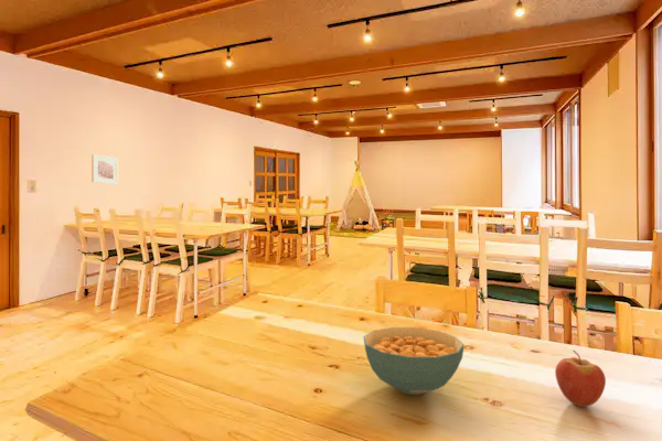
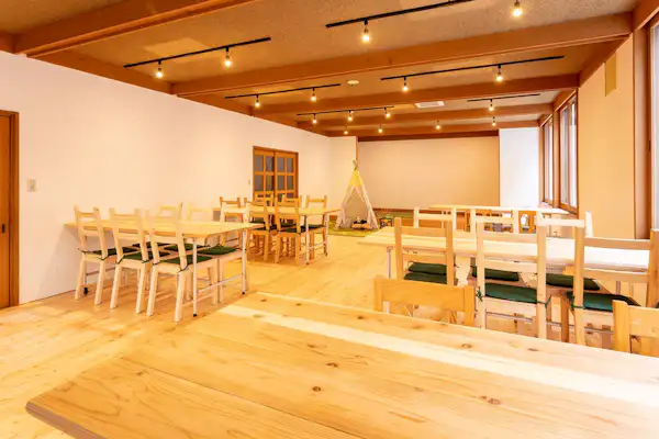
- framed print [90,153,119,185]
- fruit [554,349,607,408]
- cereal bowl [363,326,466,396]
